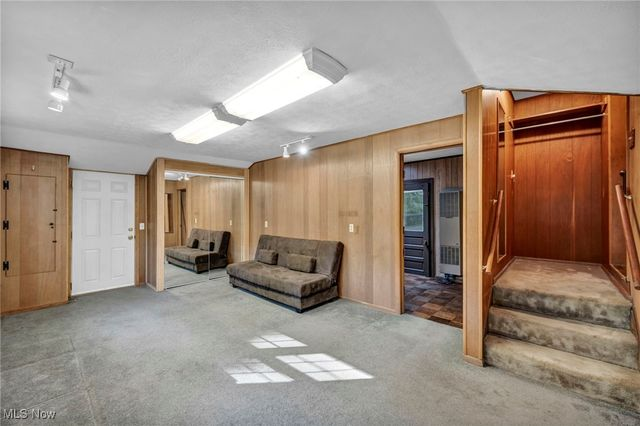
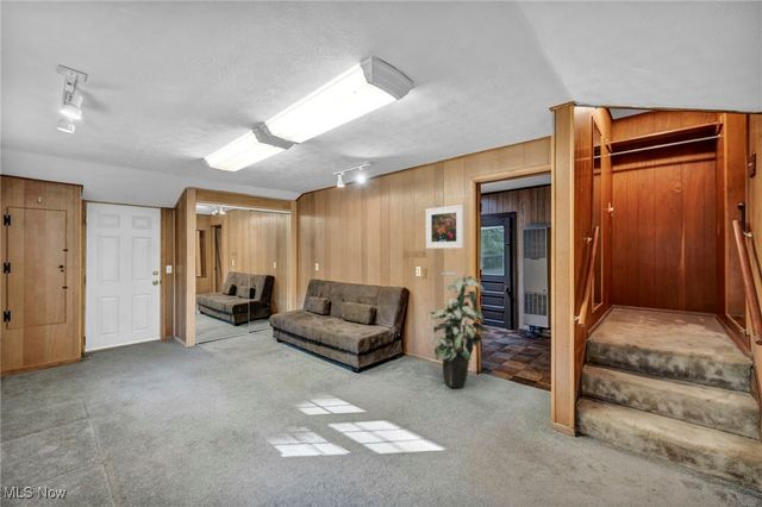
+ indoor plant [429,271,492,389]
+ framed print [425,204,464,250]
